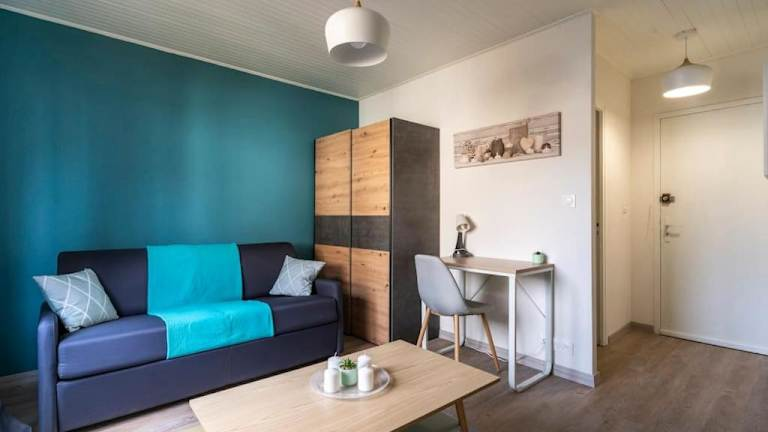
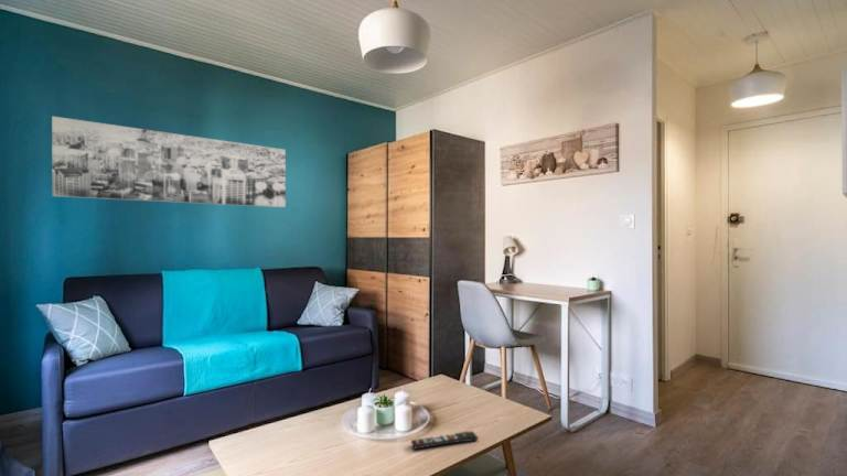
+ wall art [51,115,287,208]
+ remote control [410,430,480,451]
